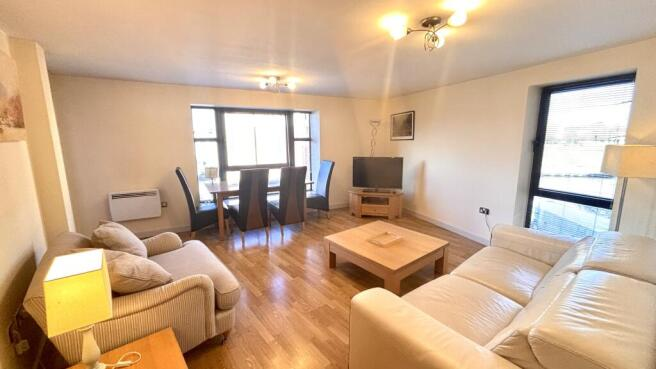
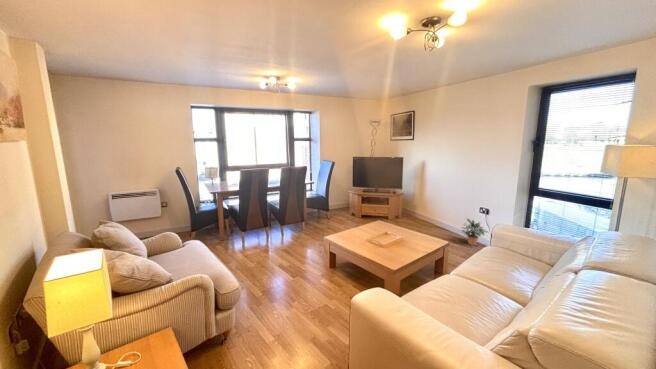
+ potted plant [460,218,489,246]
